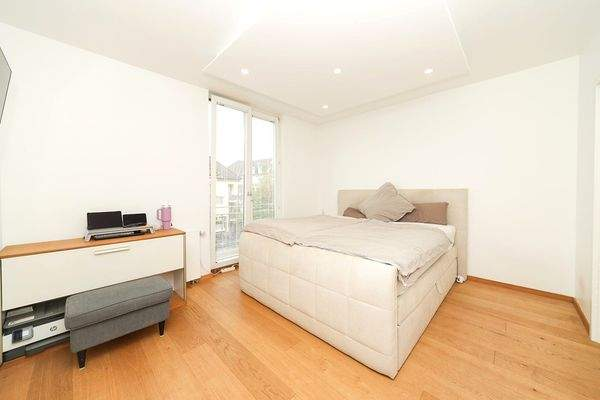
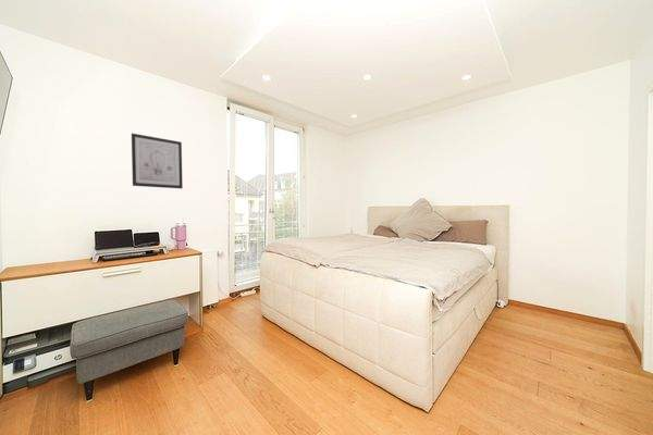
+ wall art [131,133,184,189]
